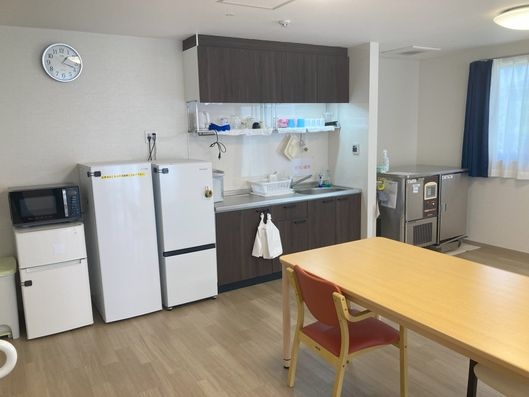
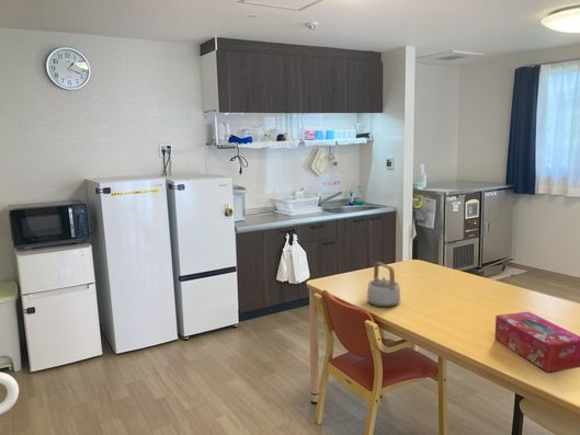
+ teapot [366,261,401,308]
+ tissue box [493,311,580,373]
